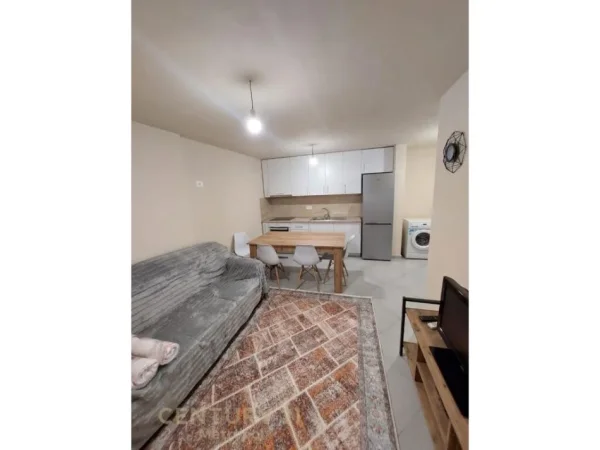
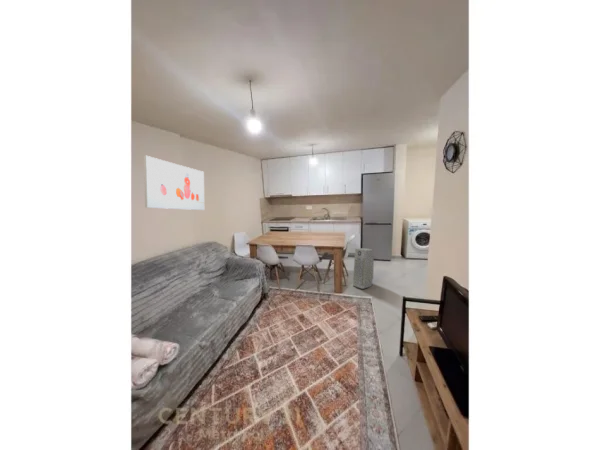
+ air purifier [352,247,375,290]
+ wall art [143,155,205,211]
